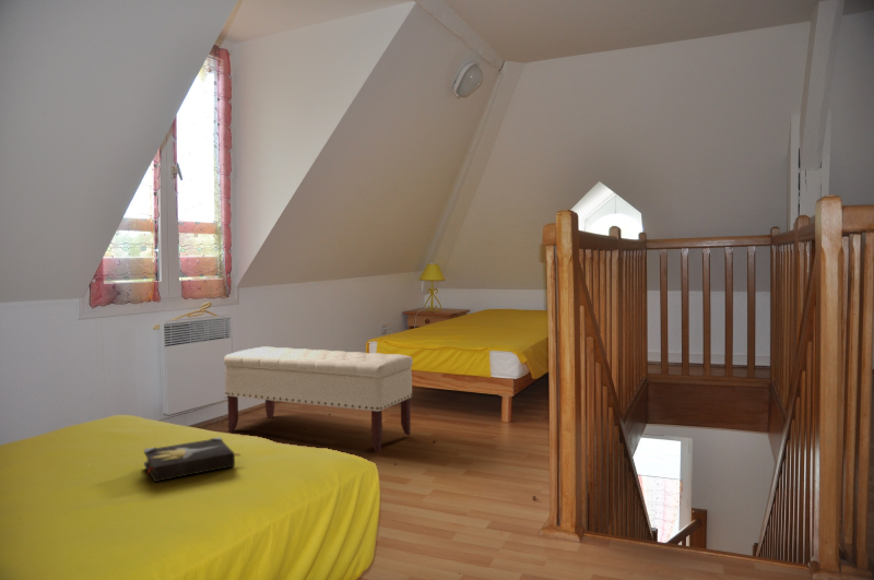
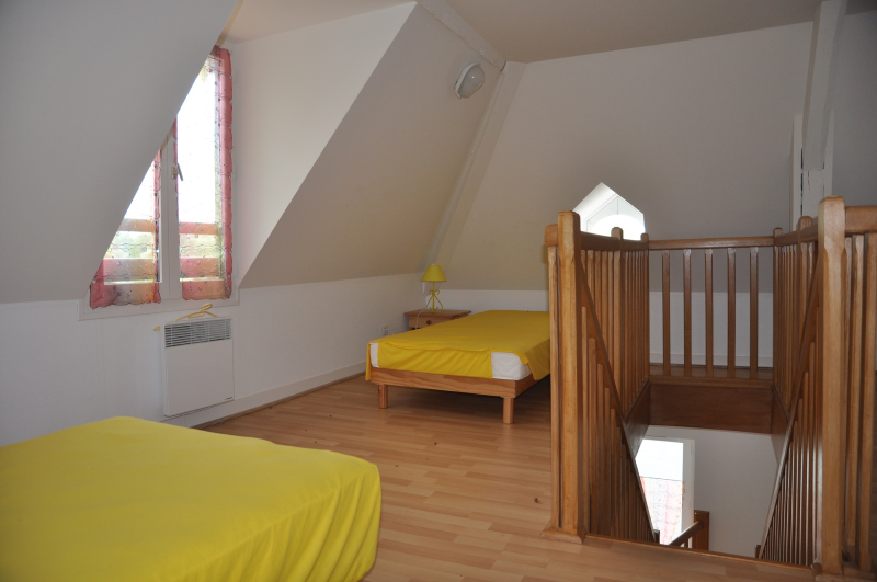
- hardback book [143,436,241,483]
- bench [223,346,414,453]
